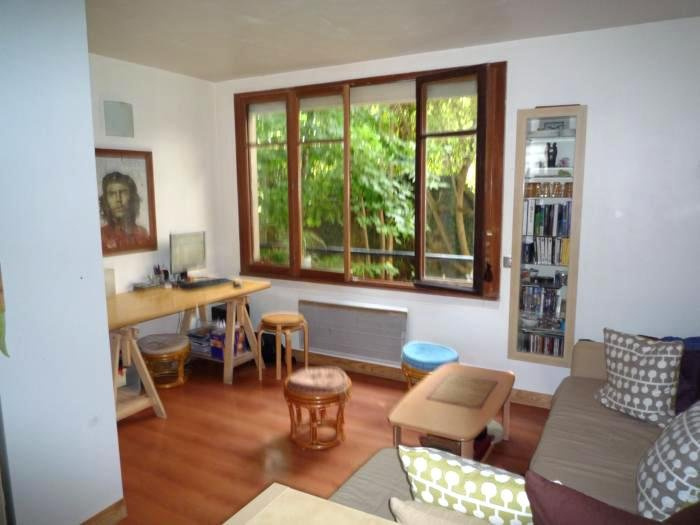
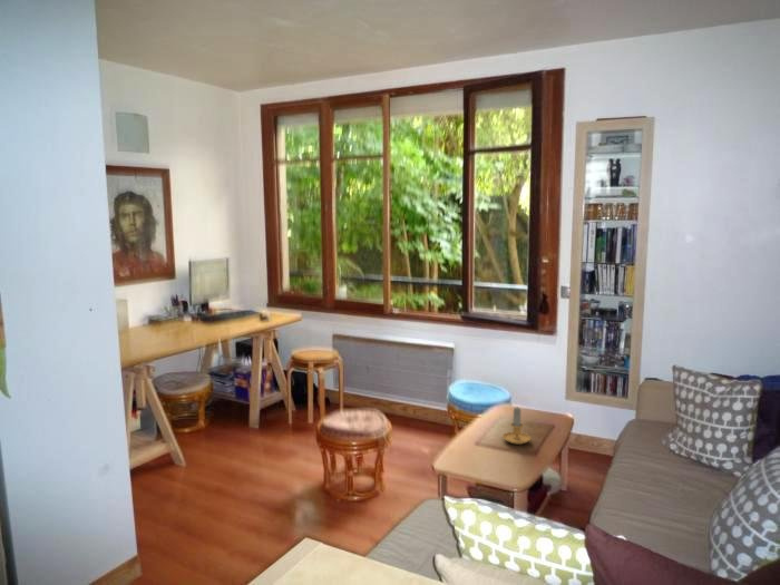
+ candle [501,407,533,446]
